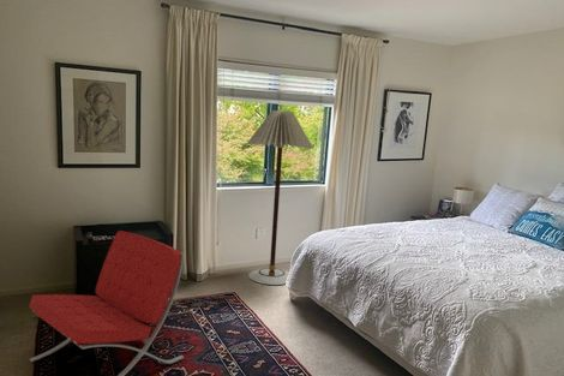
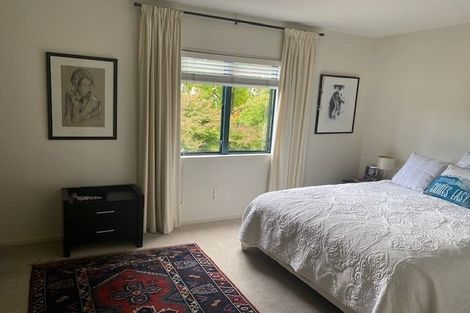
- lounge chair [29,229,185,376]
- floor lamp [246,109,314,286]
